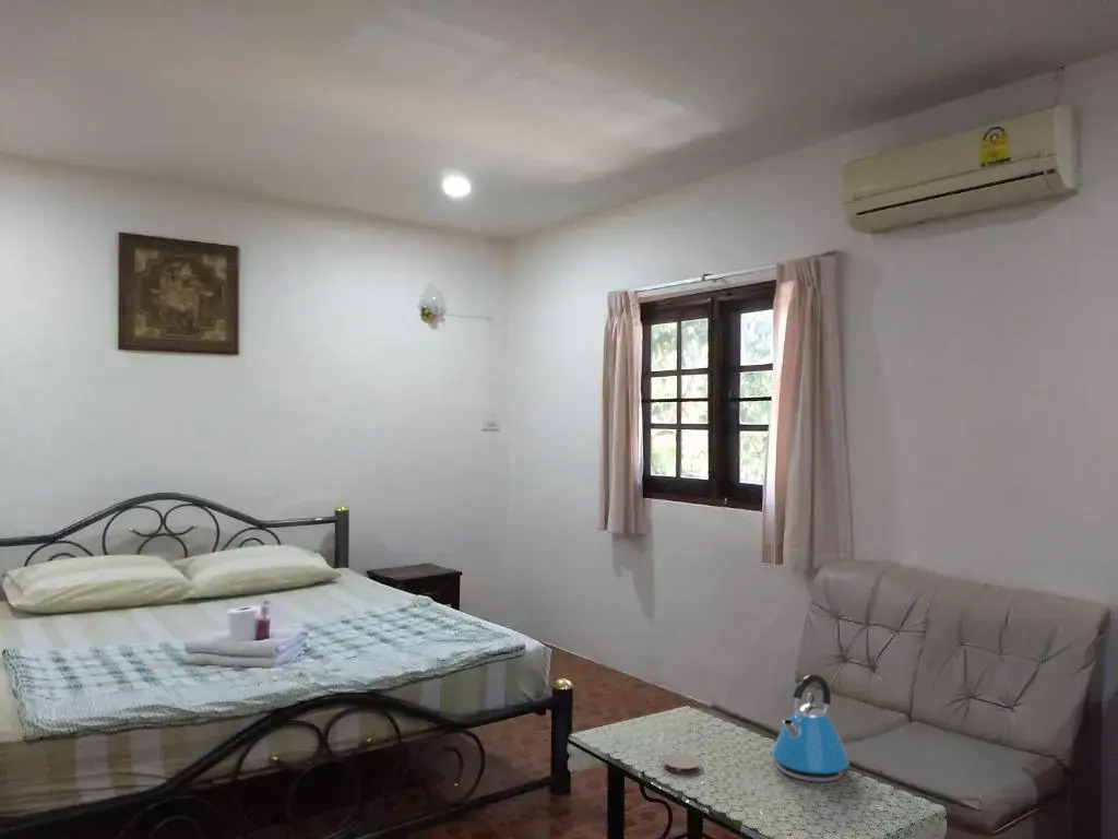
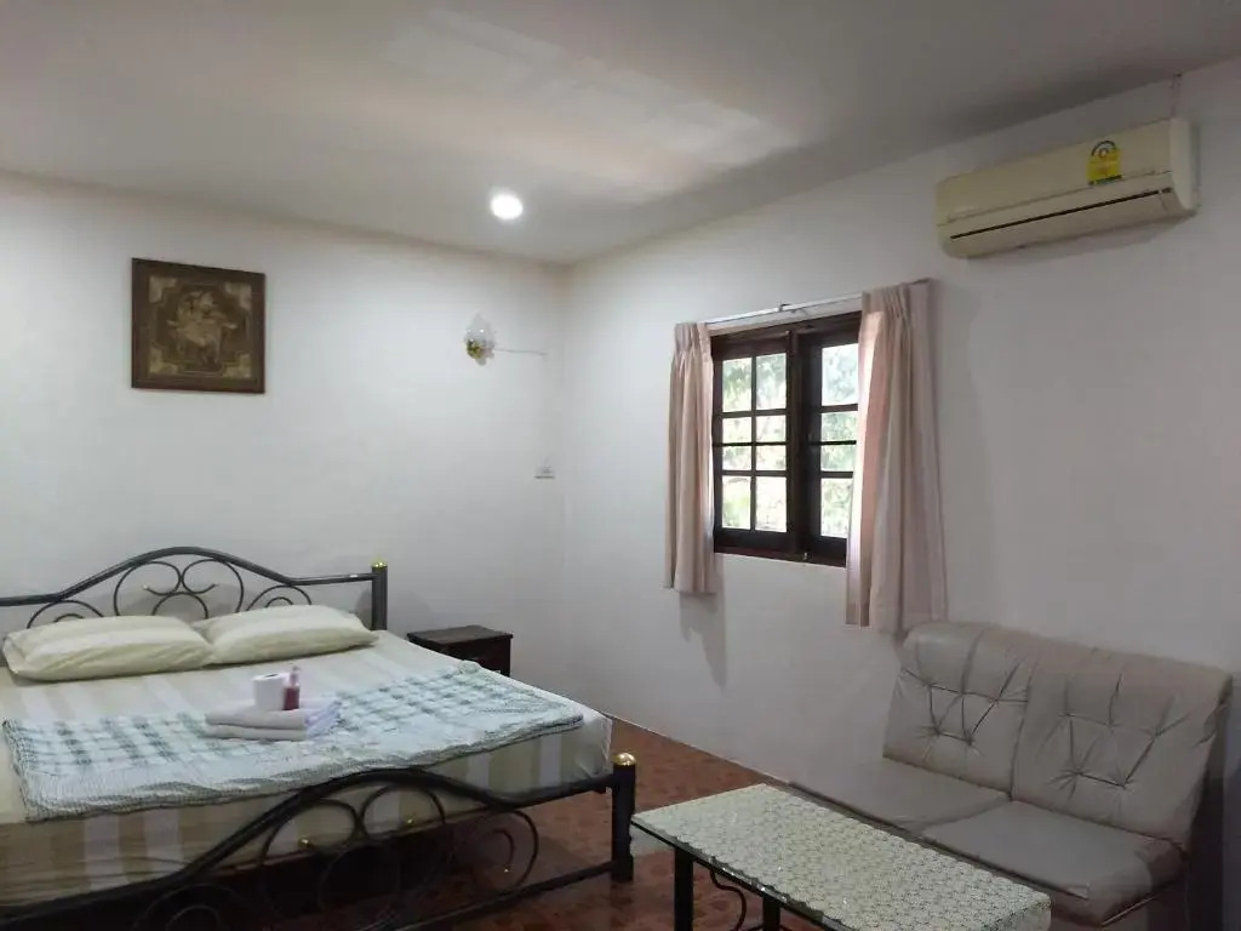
- kettle [771,673,851,783]
- coaster [663,753,702,775]
